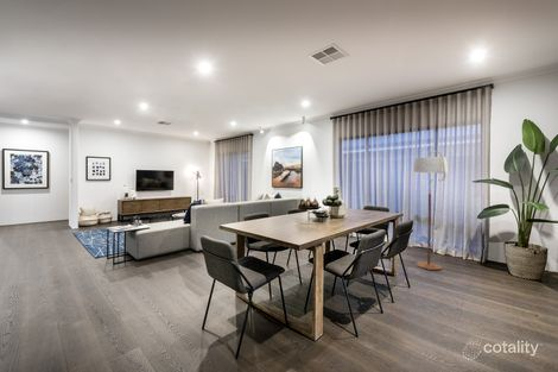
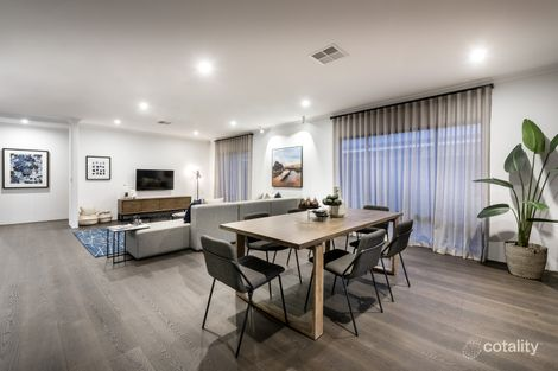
- floor lamp [412,150,449,271]
